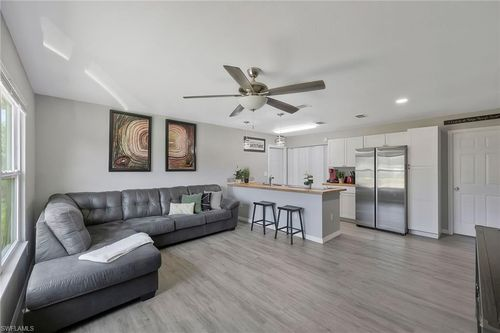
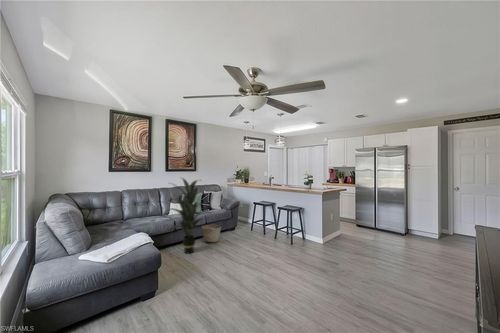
+ basket [201,223,222,243]
+ indoor plant [167,176,213,255]
